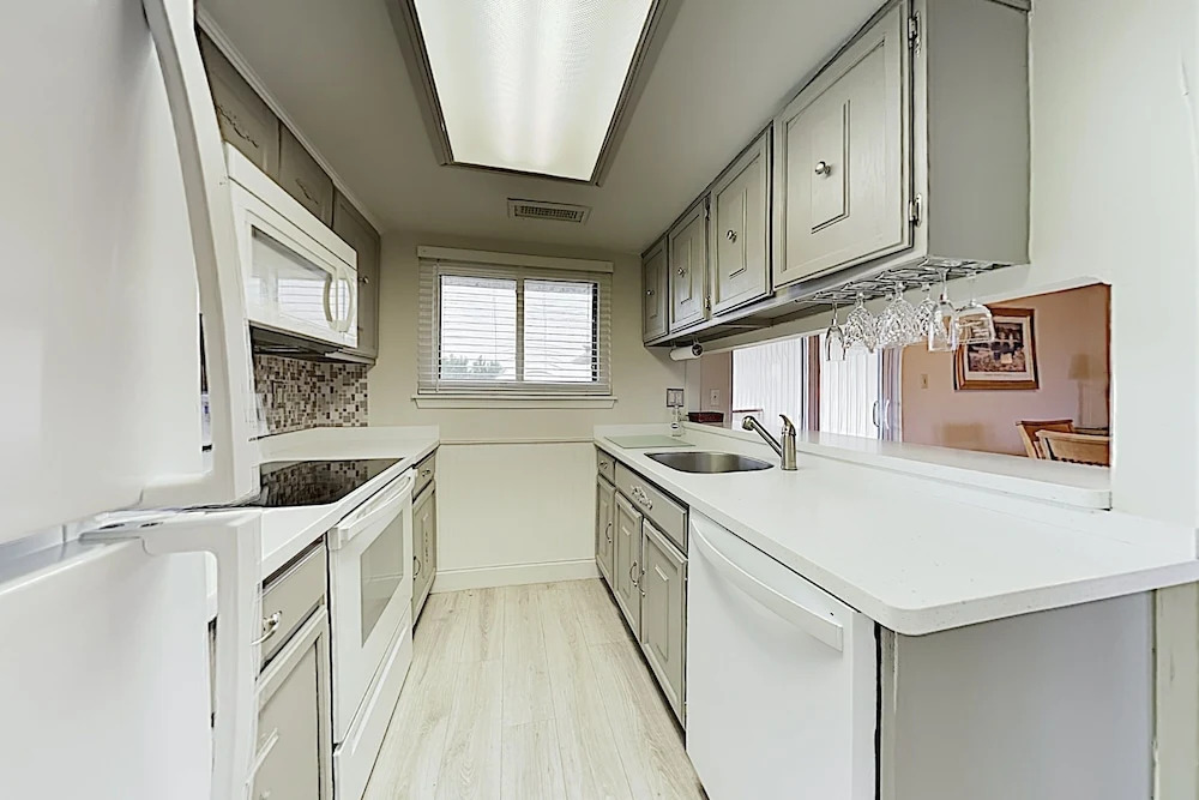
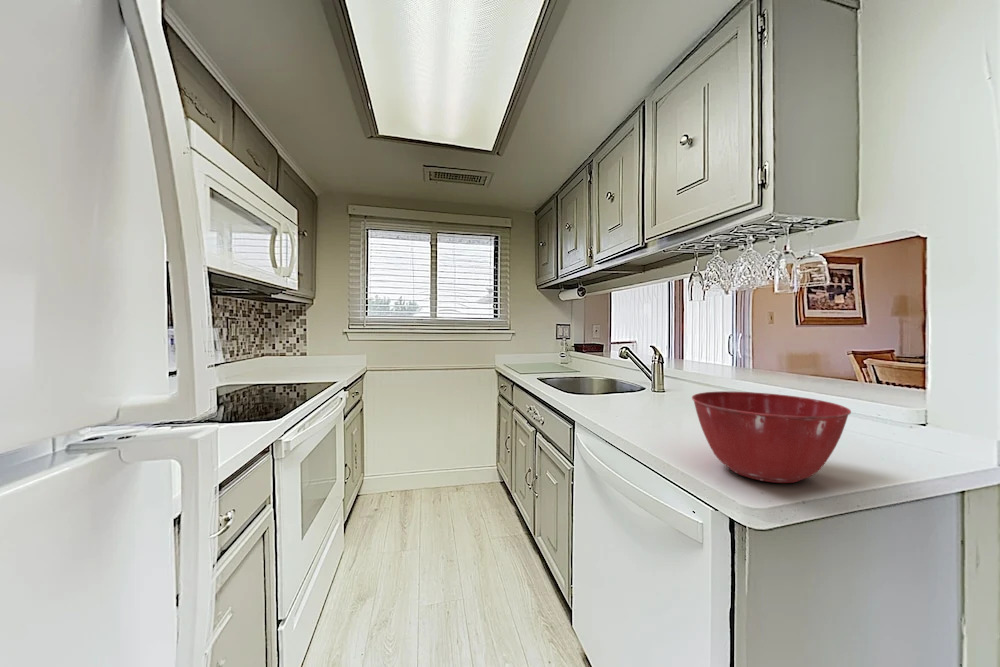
+ mixing bowl [691,390,852,484]
